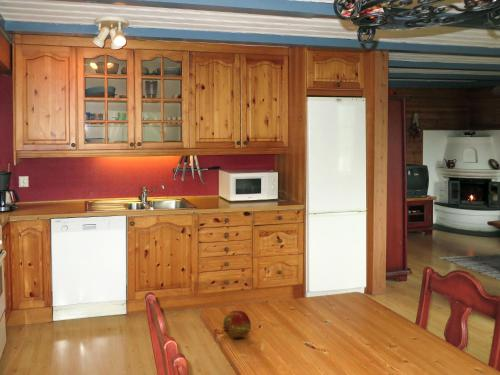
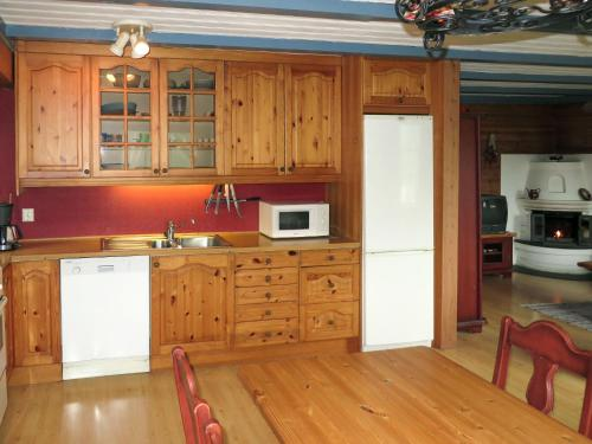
- fruit [222,310,252,339]
